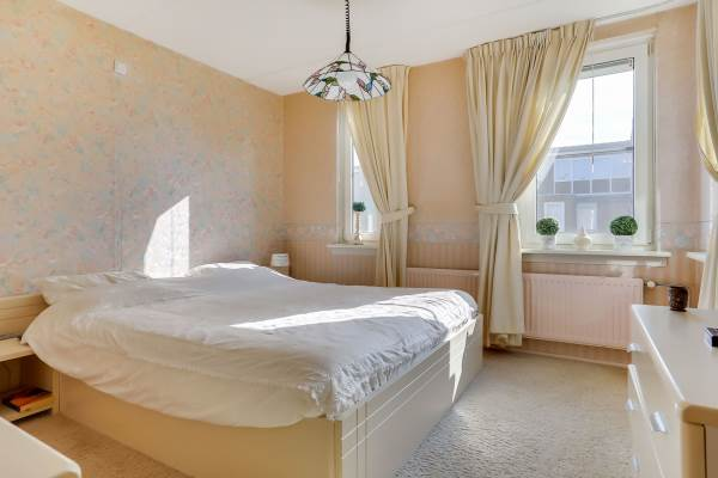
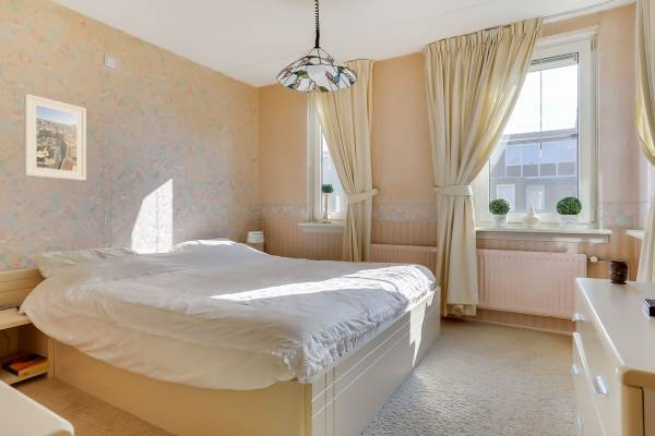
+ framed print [23,93,87,182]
